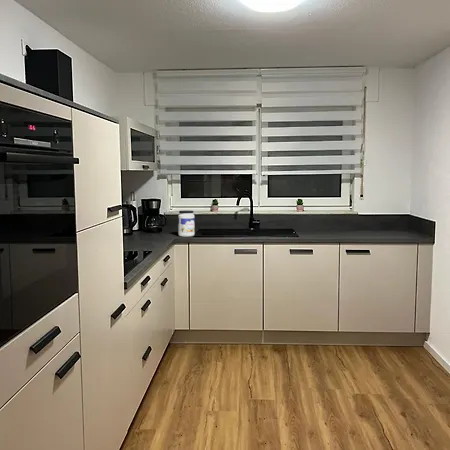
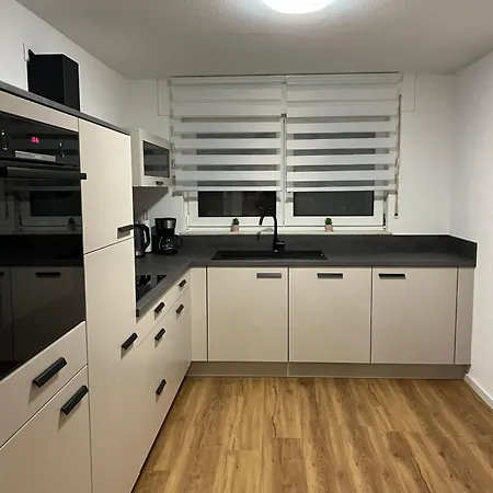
- jar [177,210,196,238]
